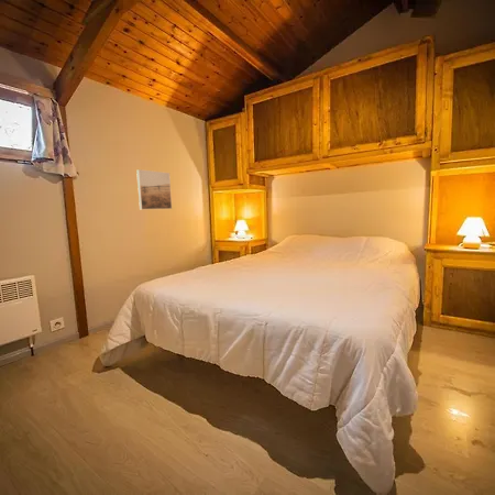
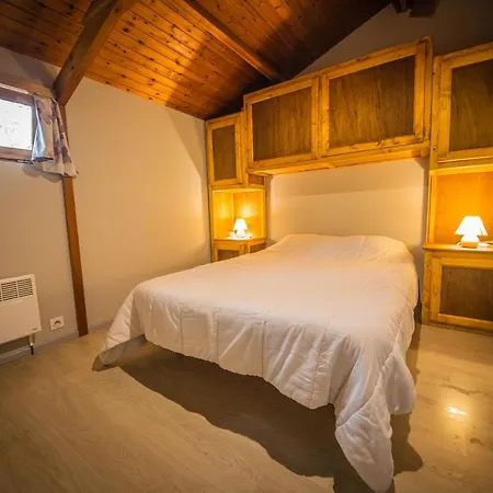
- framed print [135,168,173,210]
